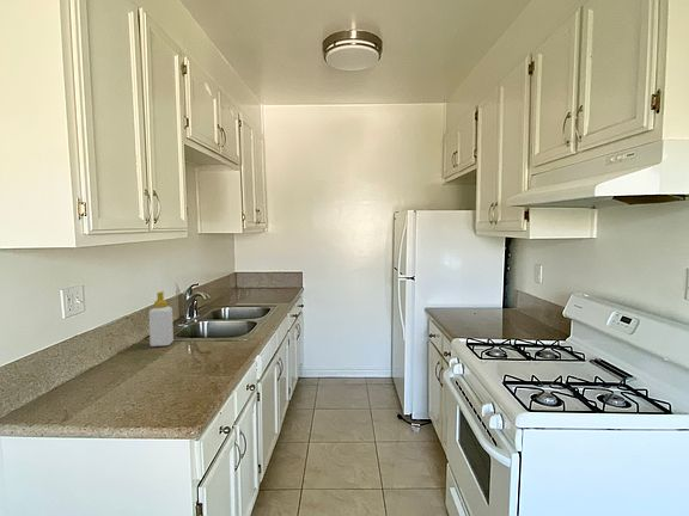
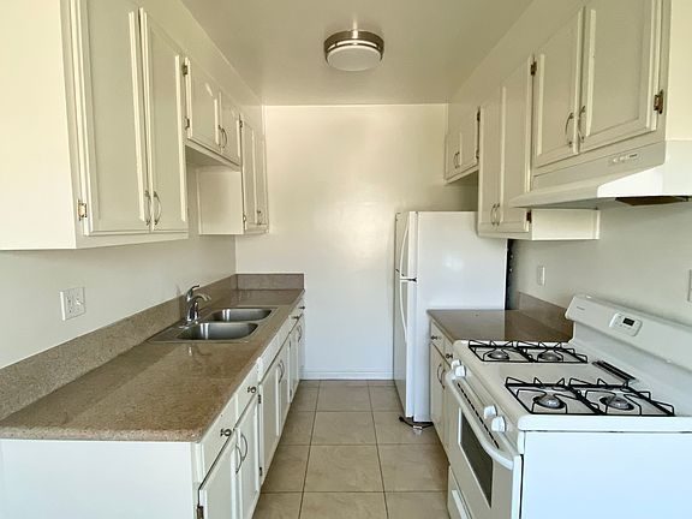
- soap bottle [148,290,175,348]
